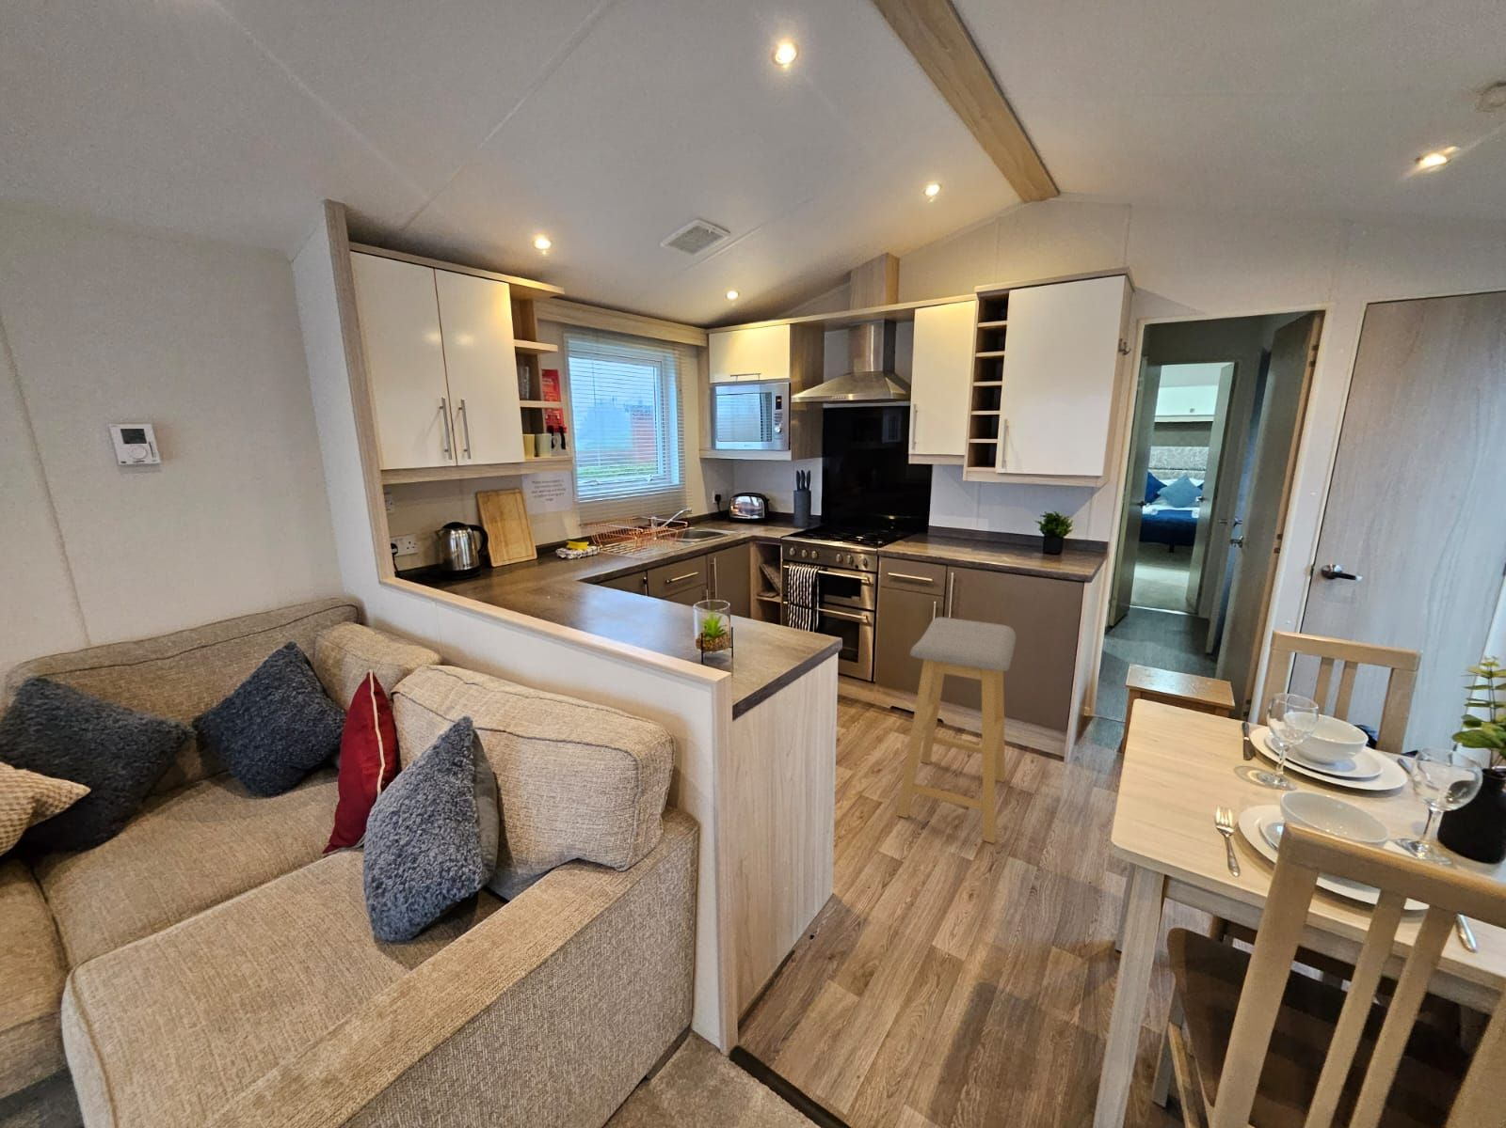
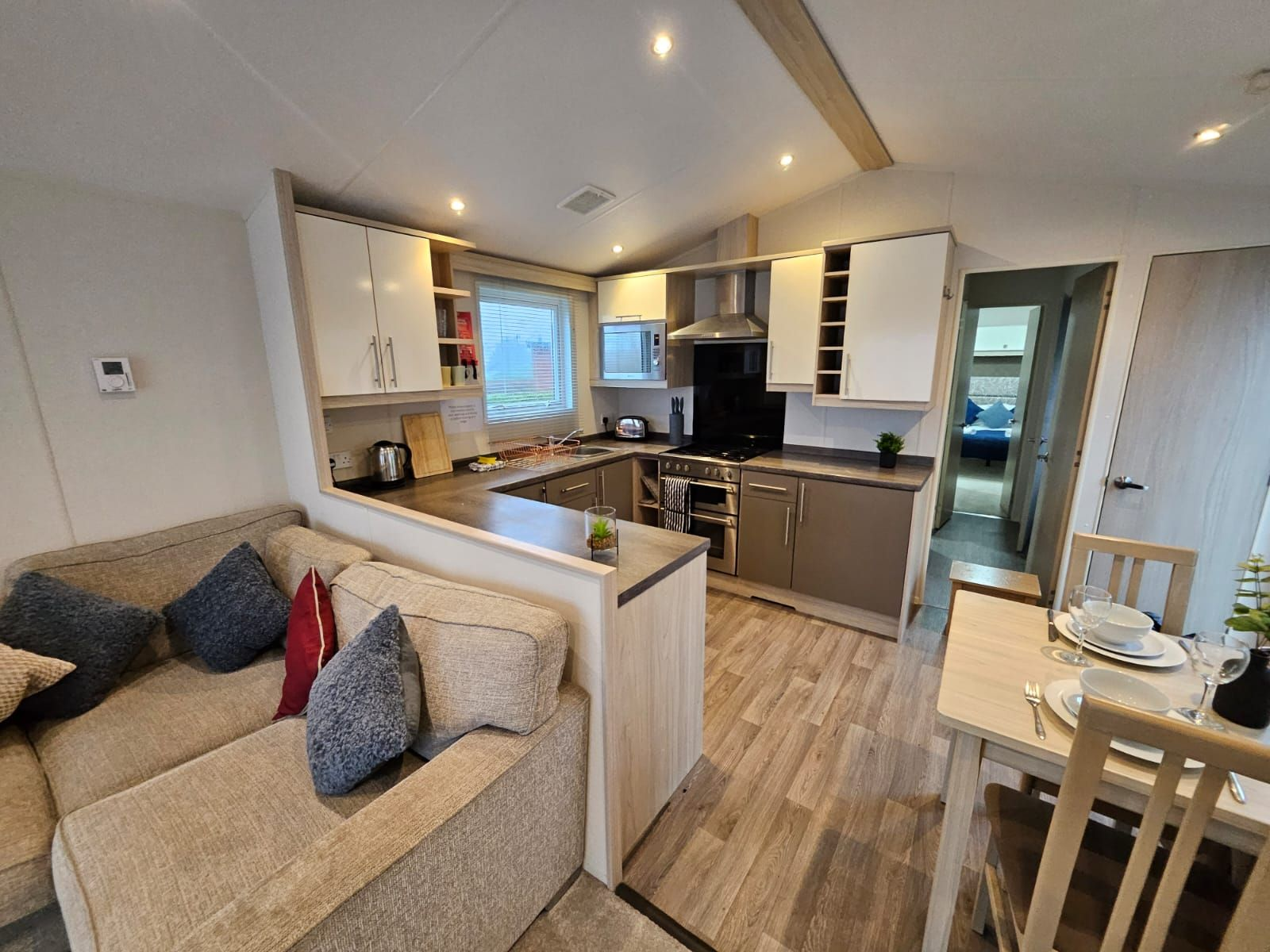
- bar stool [896,616,1017,845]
